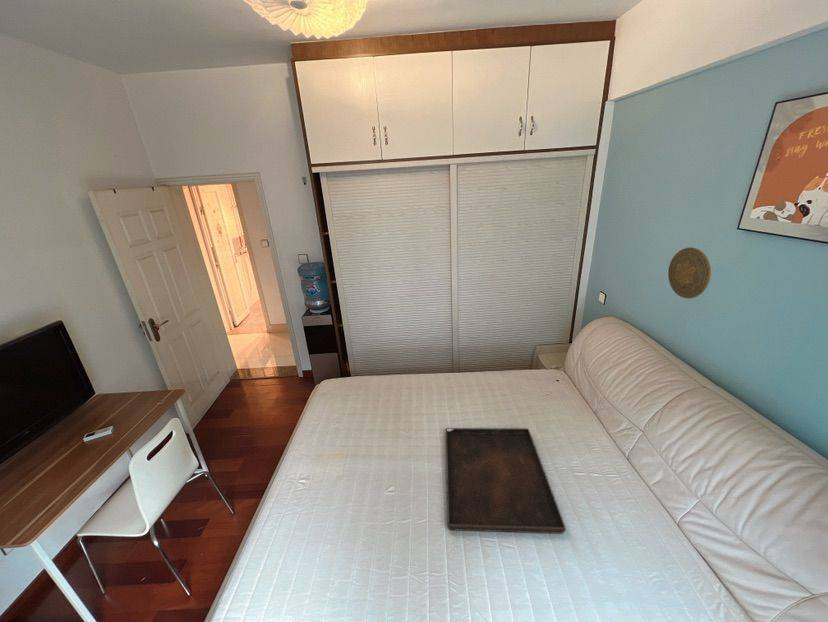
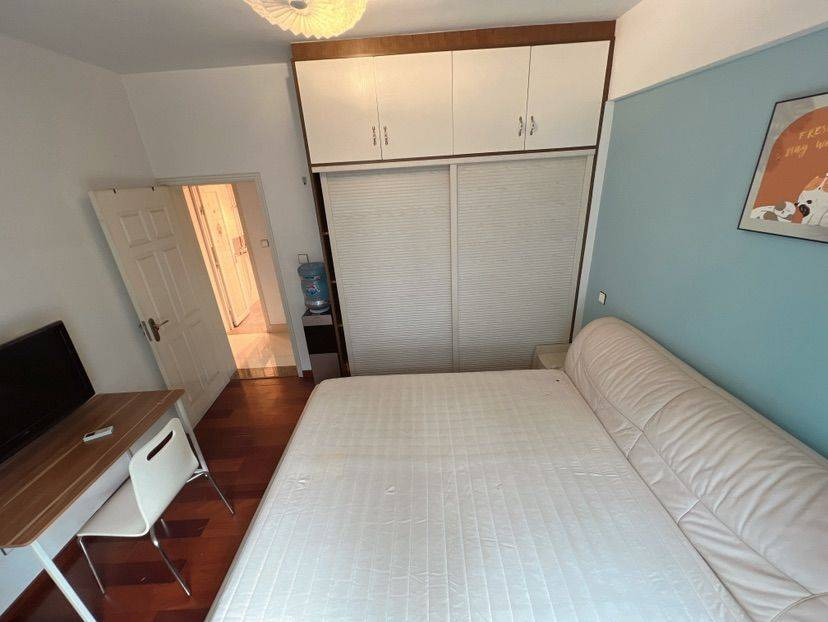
- serving tray [445,427,567,535]
- decorative plate [667,246,712,299]
